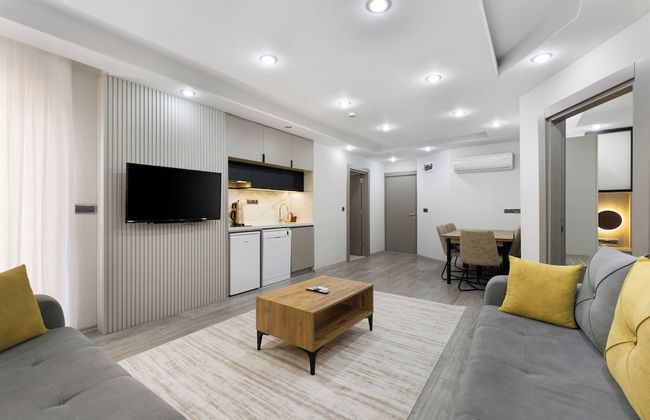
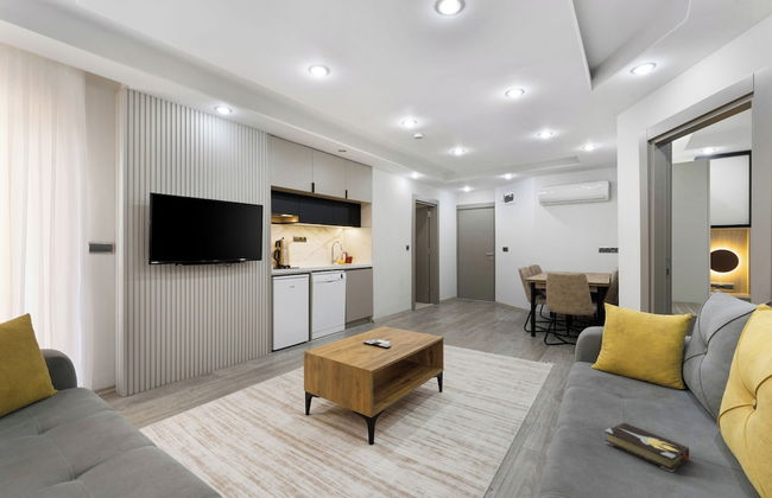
+ hardback book [605,422,690,473]
